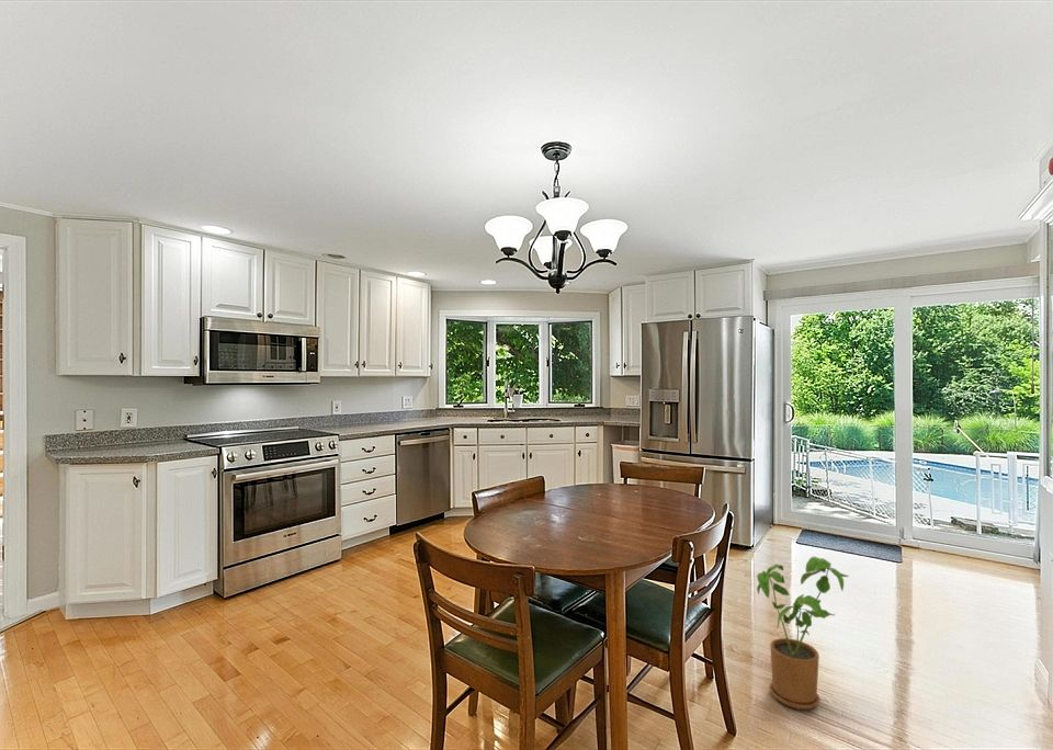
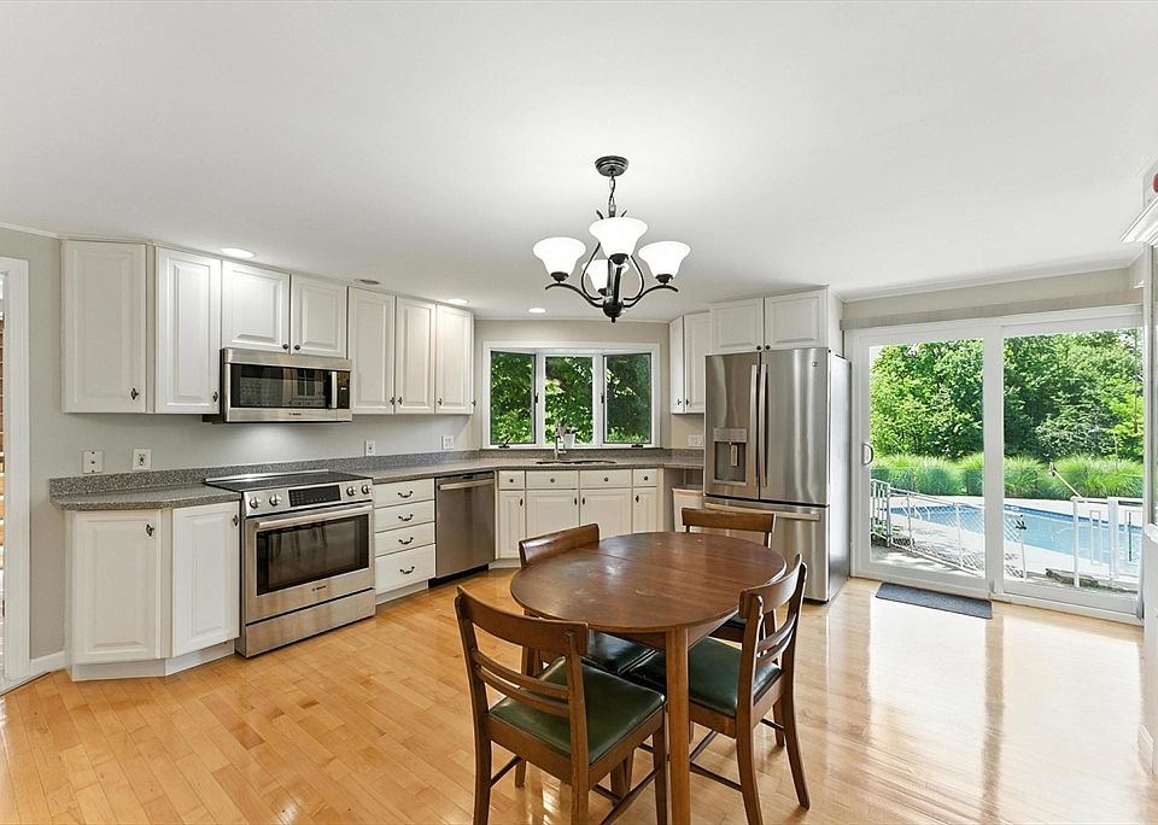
- house plant [756,556,850,711]
